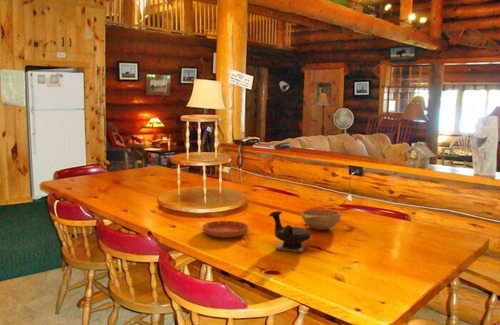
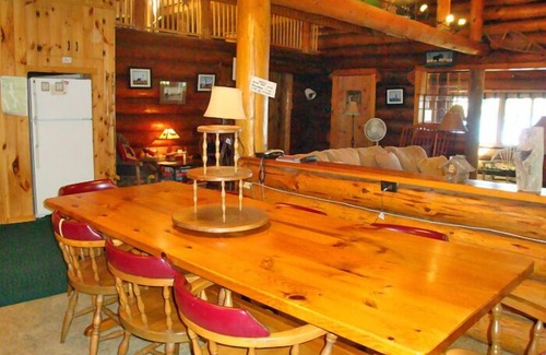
- decorative bowl [300,208,342,231]
- saucer [201,220,250,238]
- teapot [268,210,312,254]
